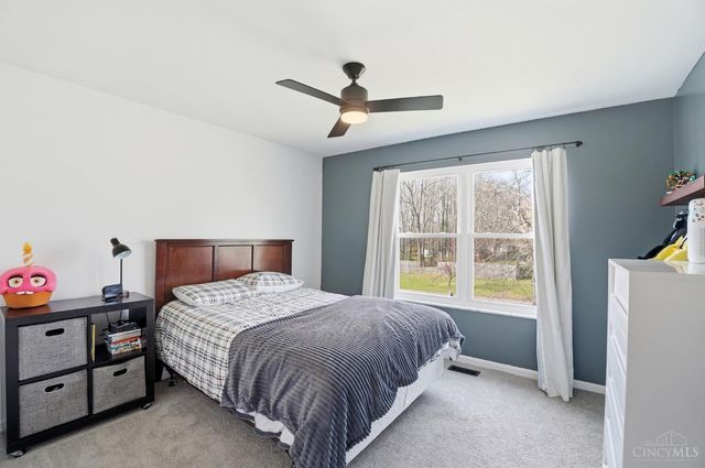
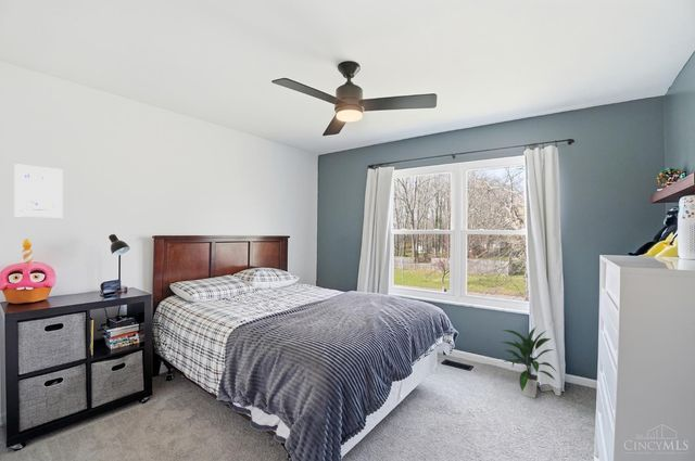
+ wall art [14,163,63,218]
+ indoor plant [500,326,558,399]
